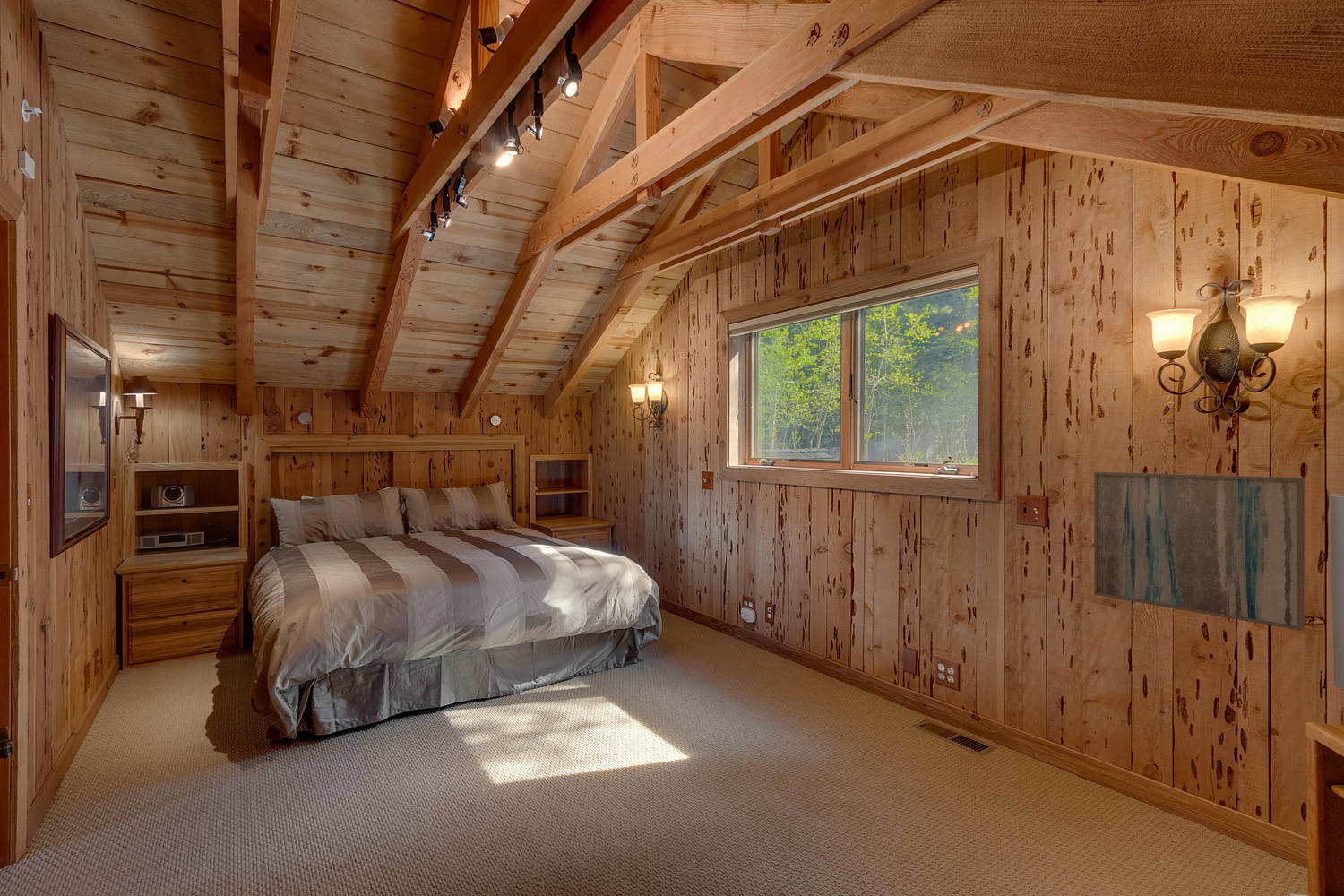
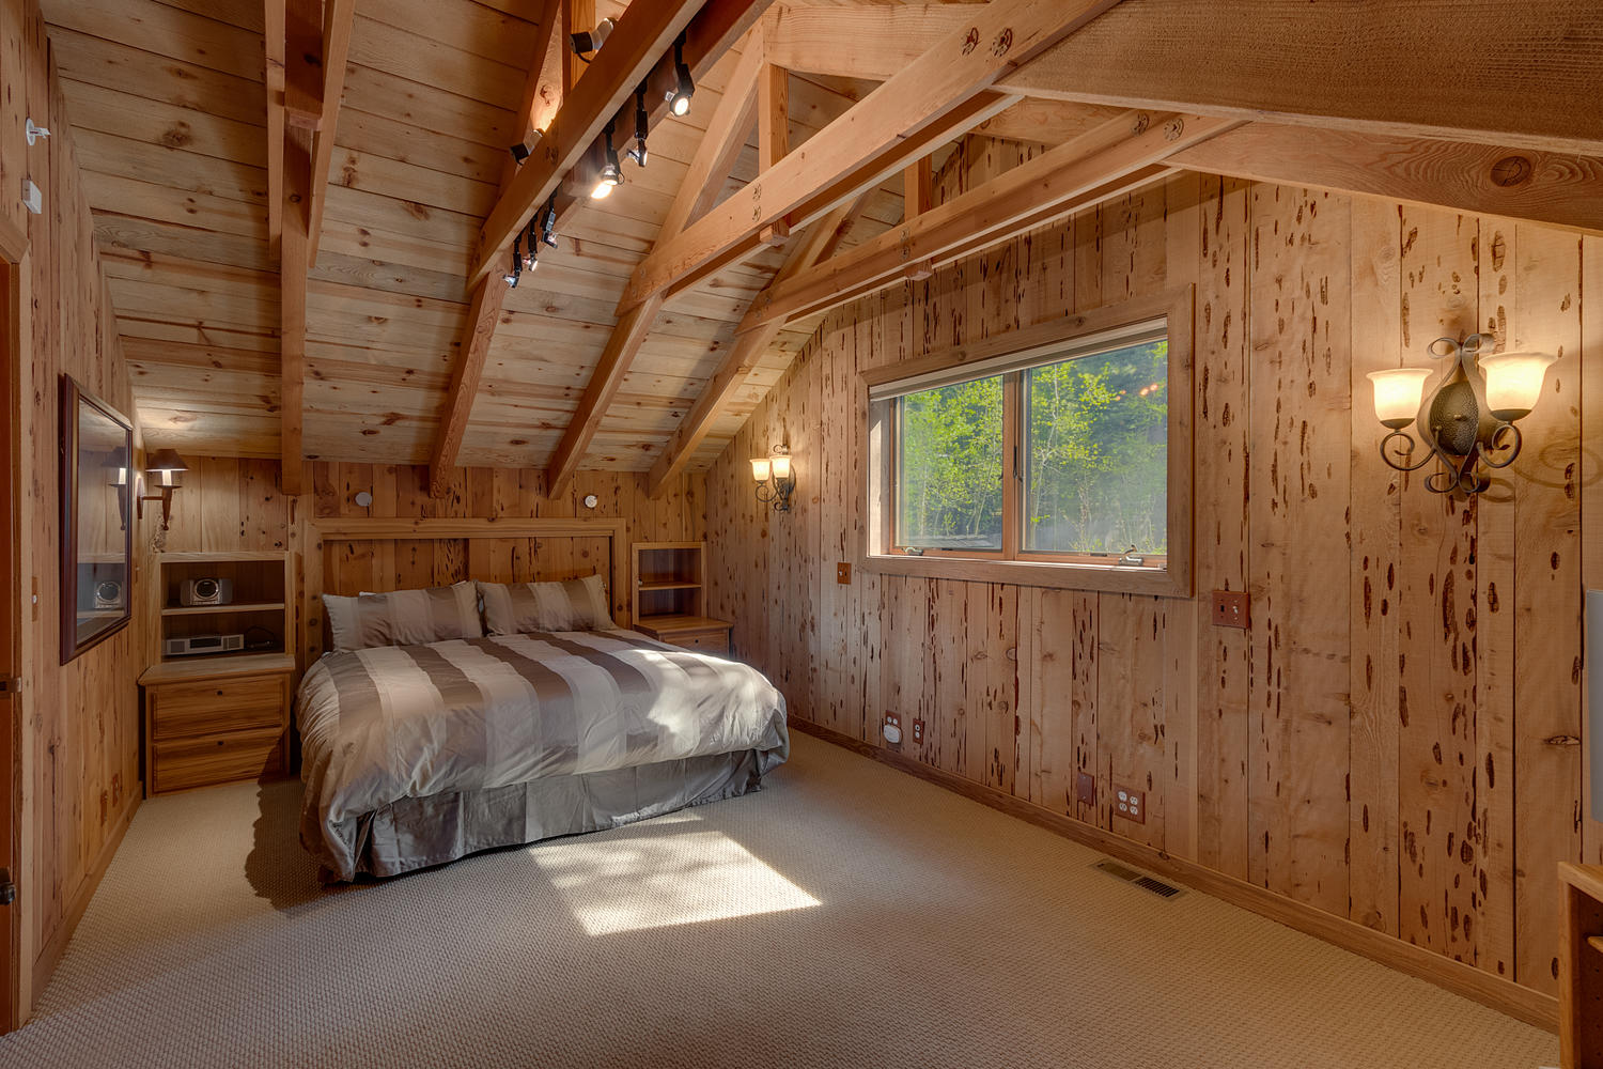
- wall art [1093,470,1305,632]
